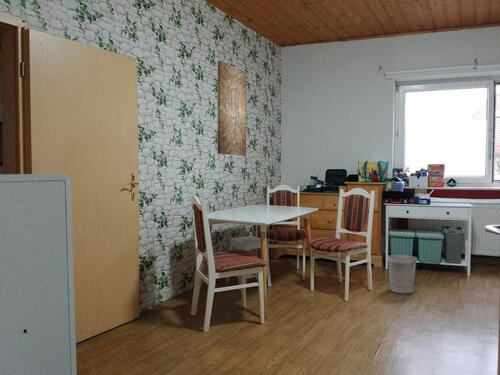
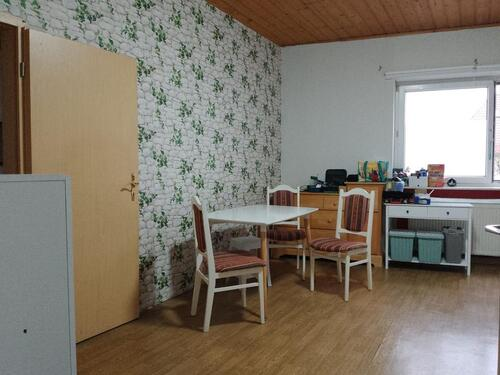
- wall art [217,60,247,156]
- wastebasket [387,254,418,294]
